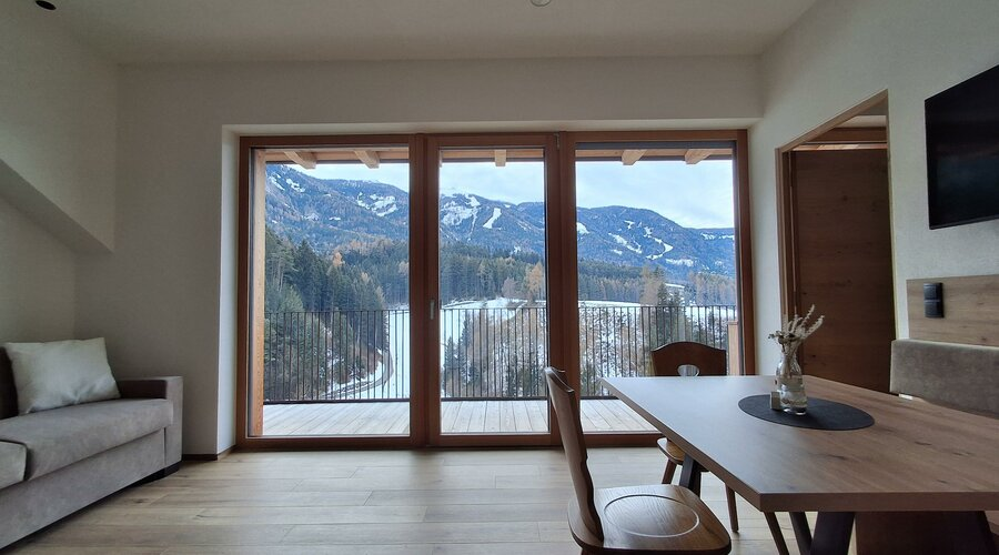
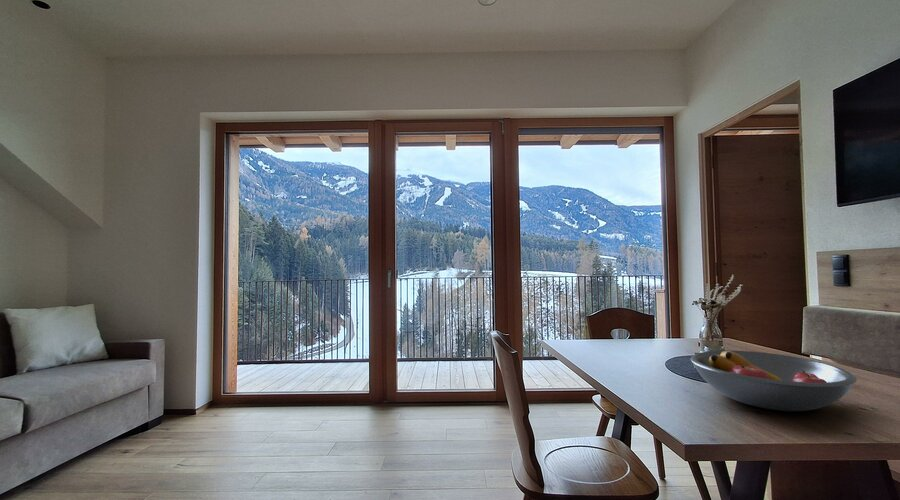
+ fruit bowl [690,349,858,412]
